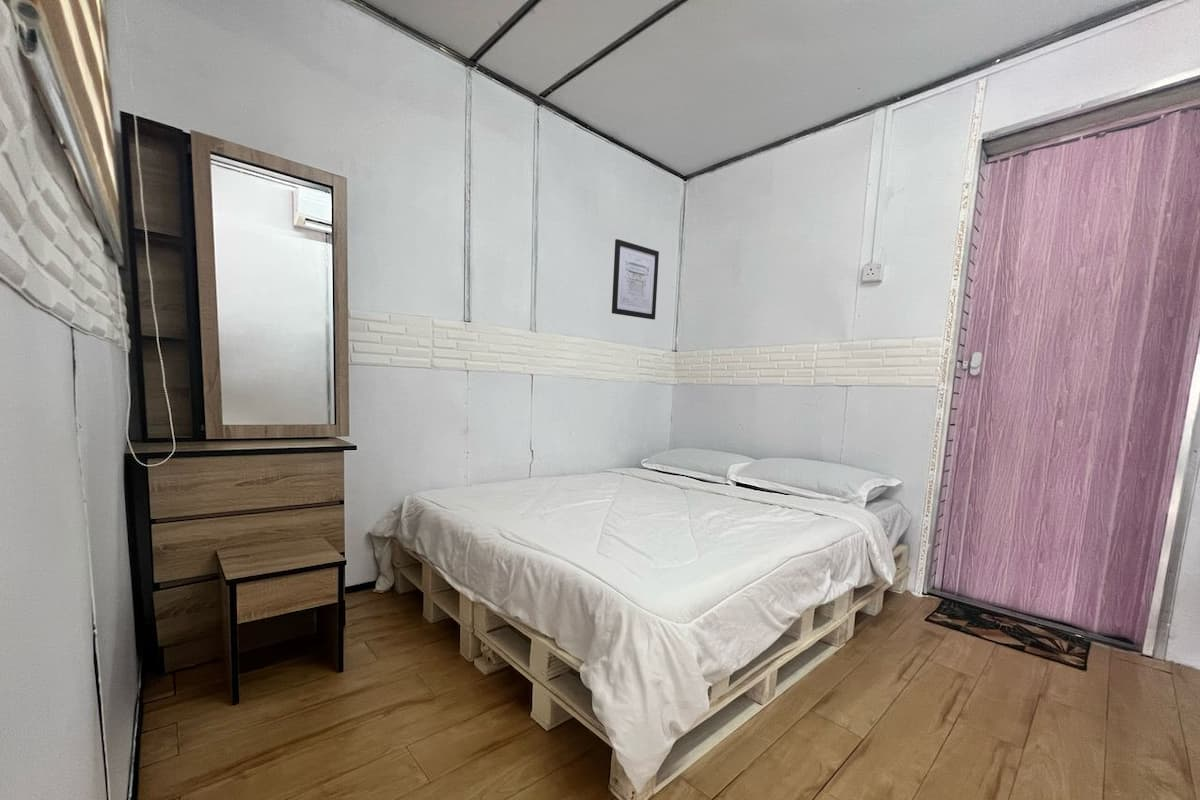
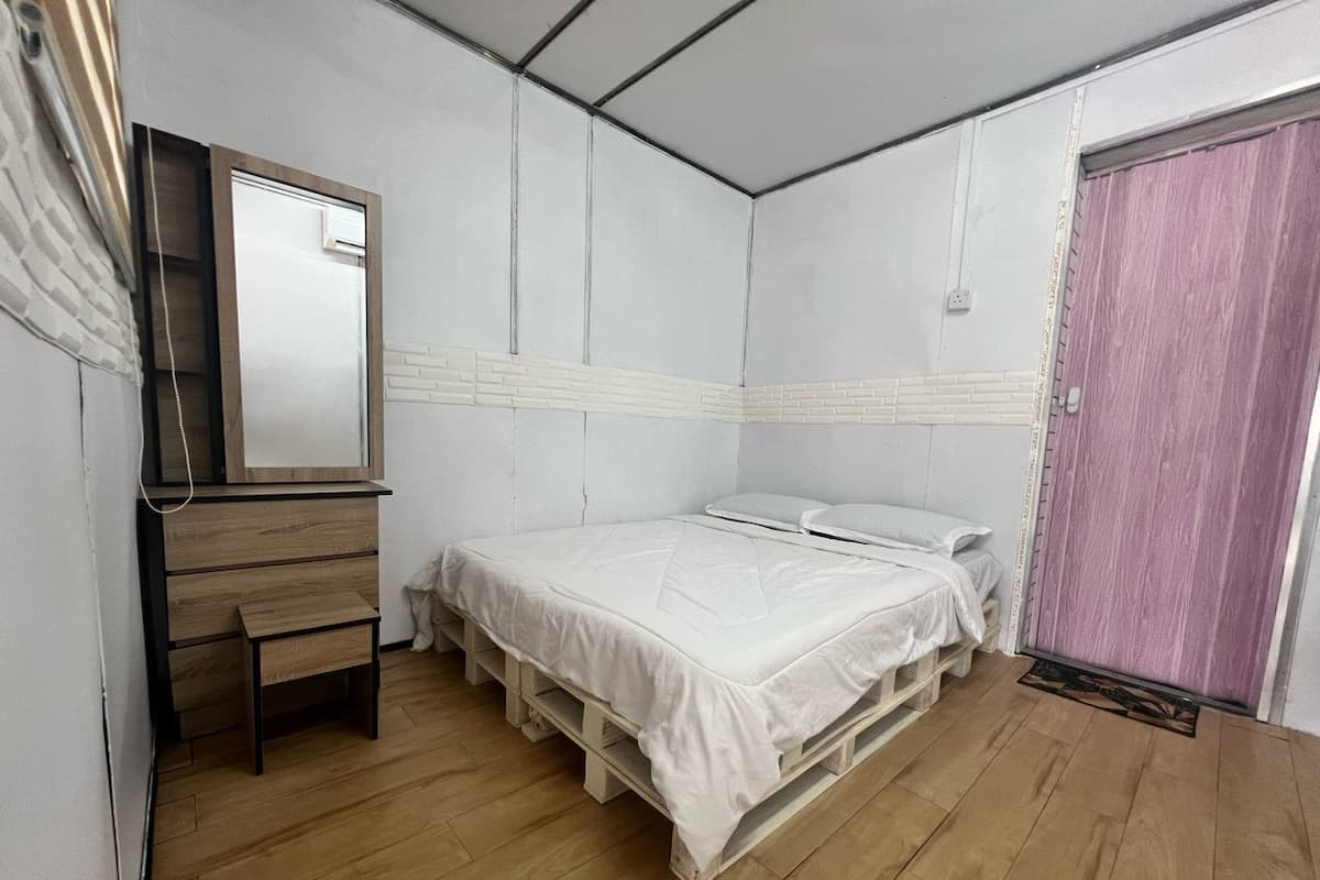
- wall art [611,238,660,320]
